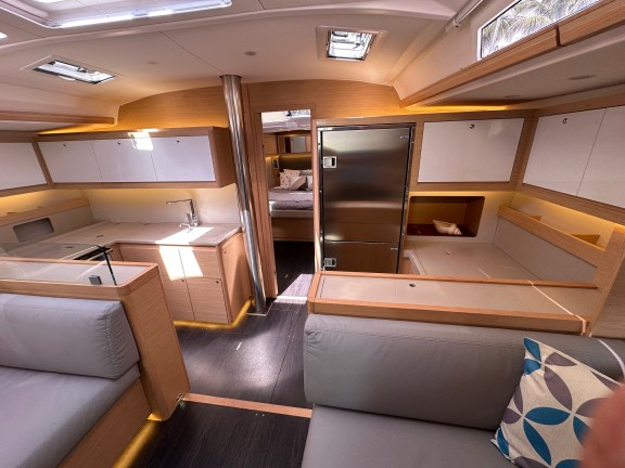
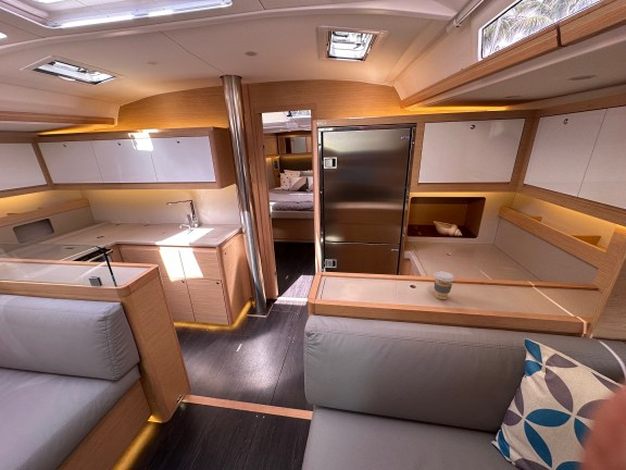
+ coffee cup [433,270,455,300]
